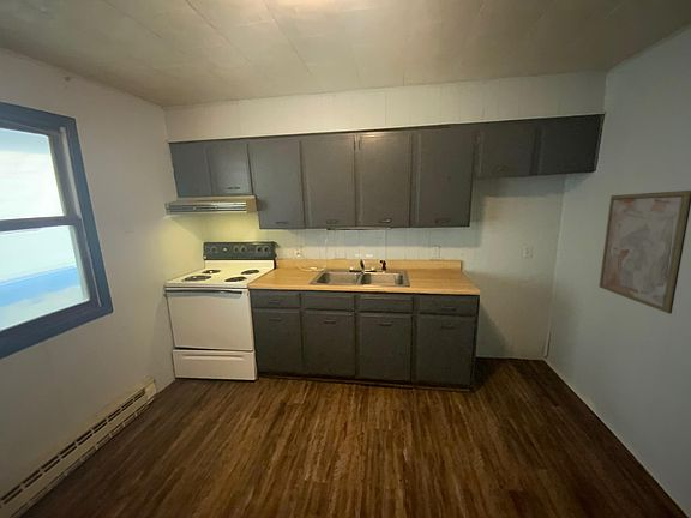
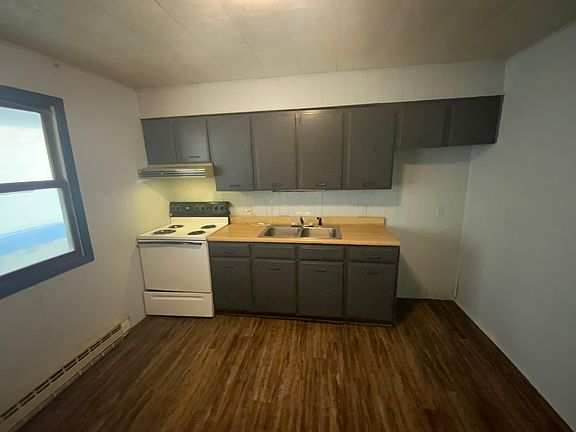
- wall art [599,189,691,315]
